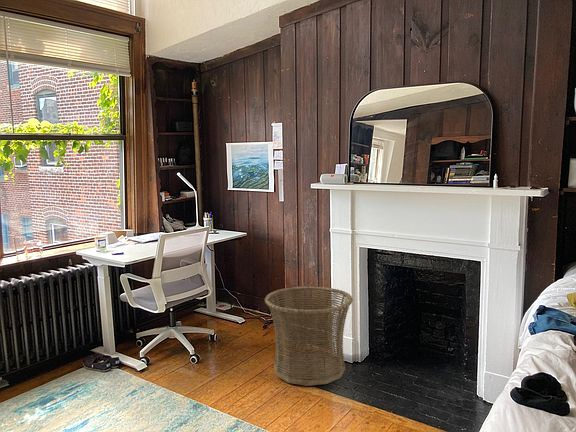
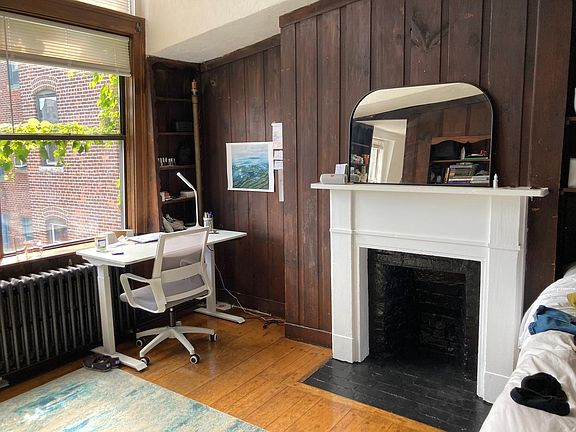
- basket [264,285,354,387]
